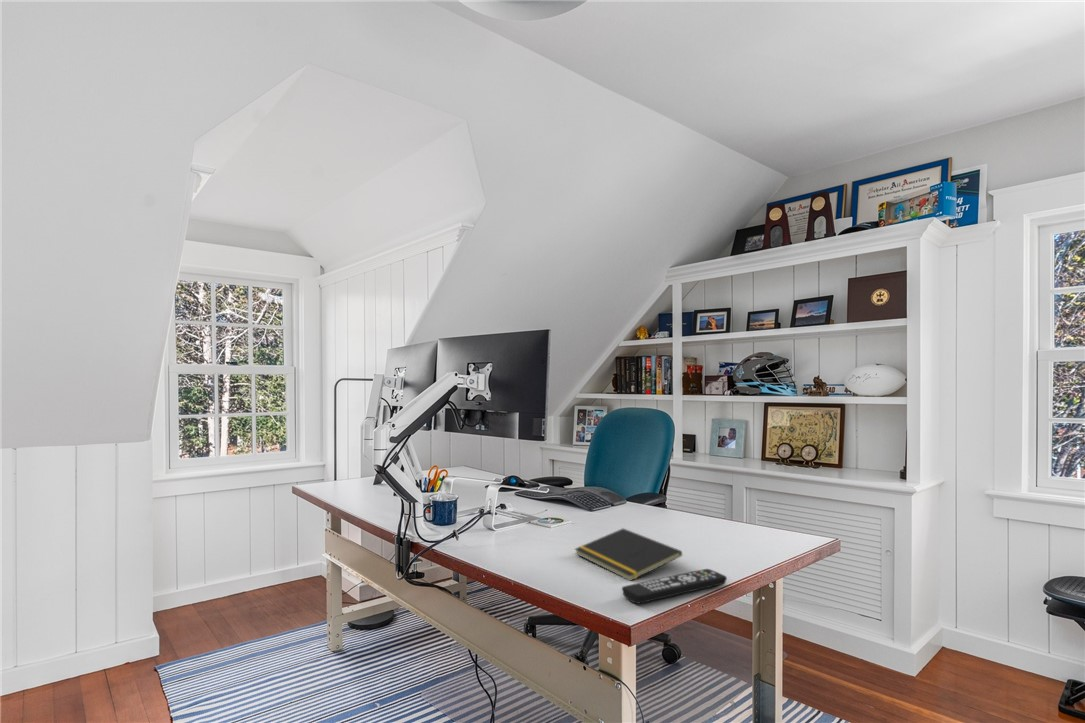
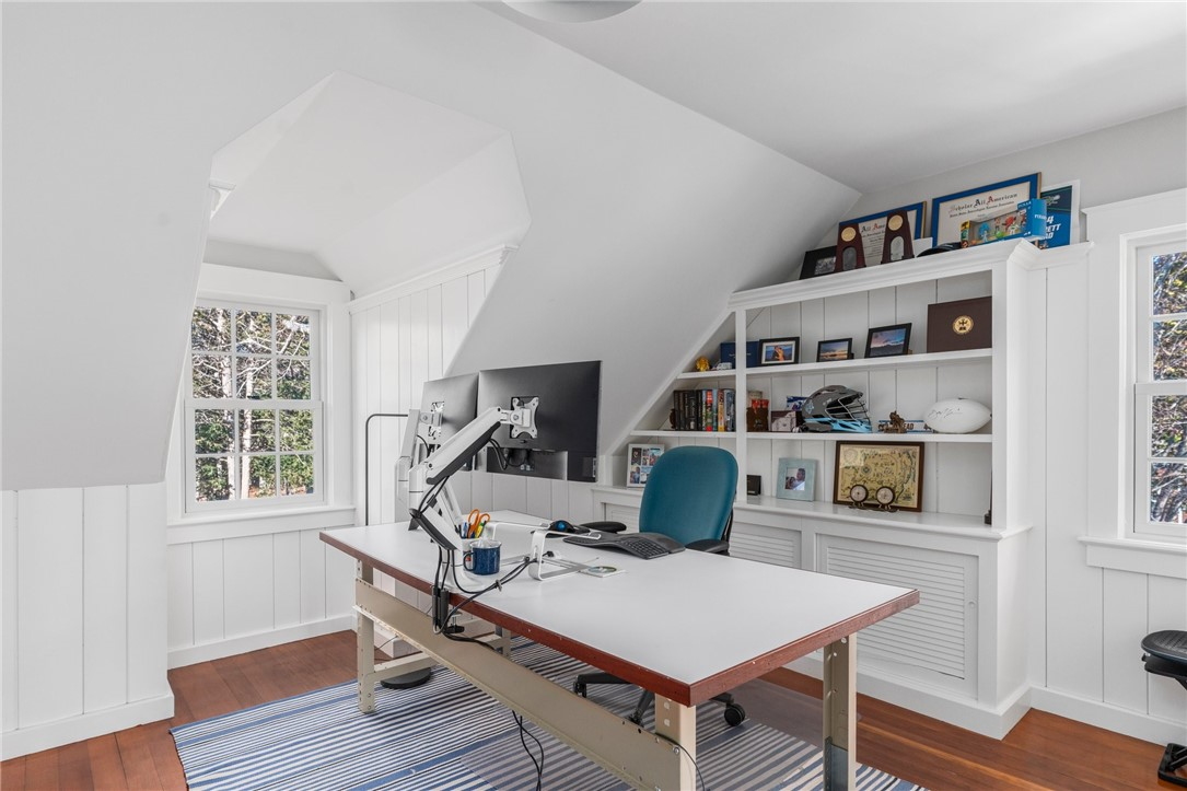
- remote control [621,568,728,605]
- notepad [574,527,683,582]
